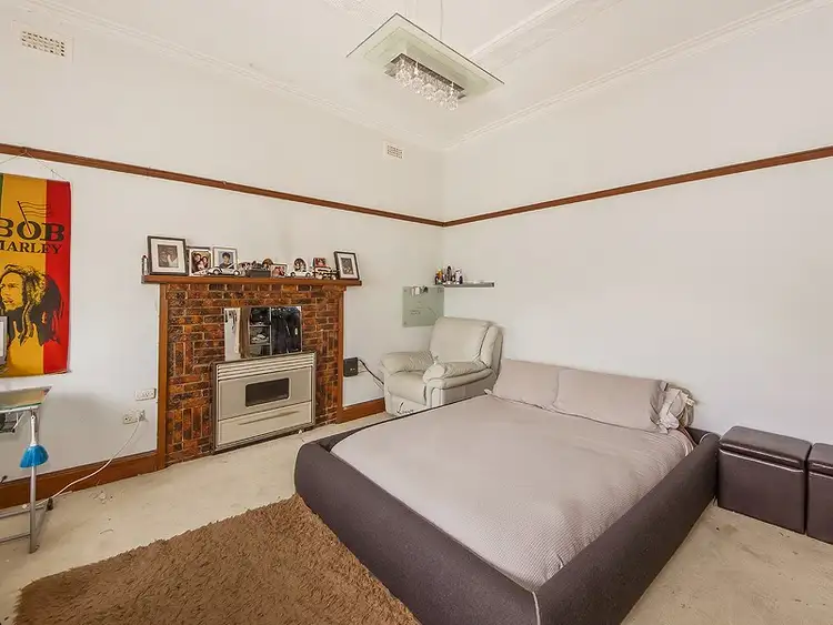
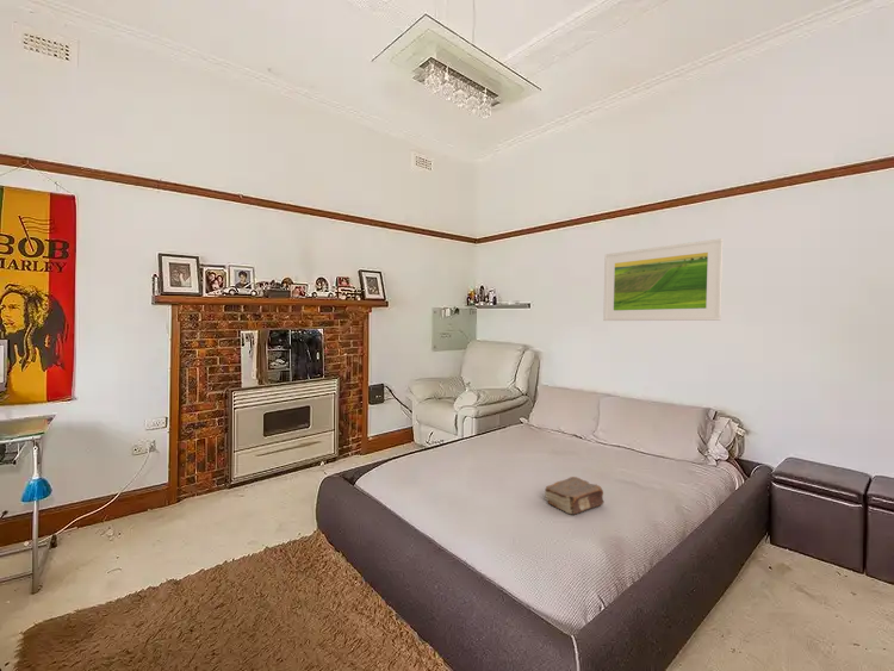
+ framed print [602,237,724,322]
+ book [544,476,606,516]
